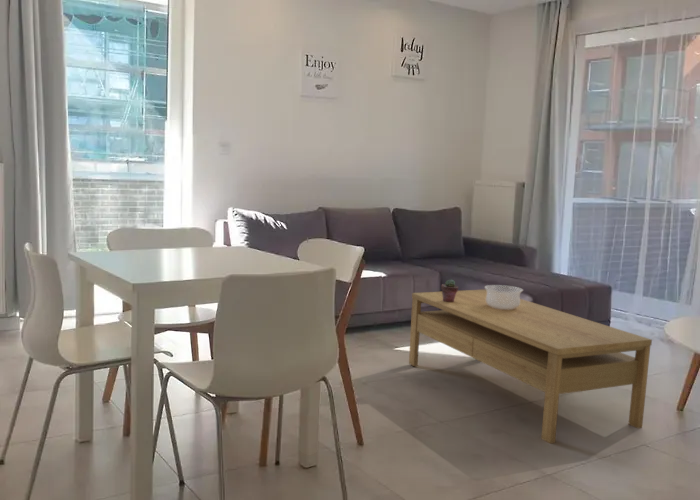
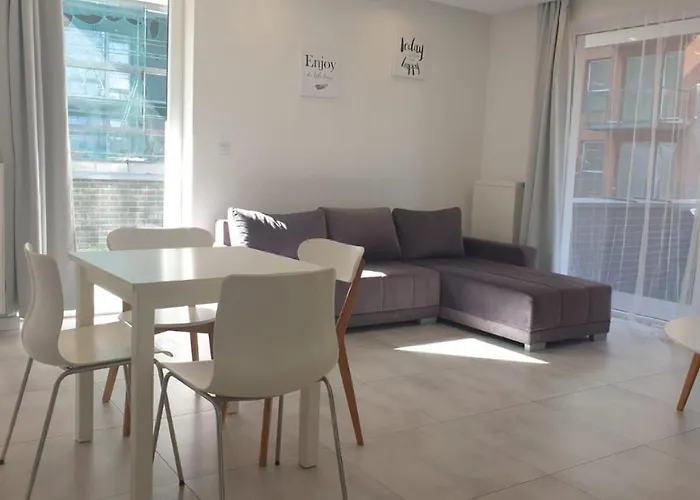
- decorative bowl [484,284,524,310]
- potted succulent [440,278,459,302]
- coffee table [408,288,653,444]
